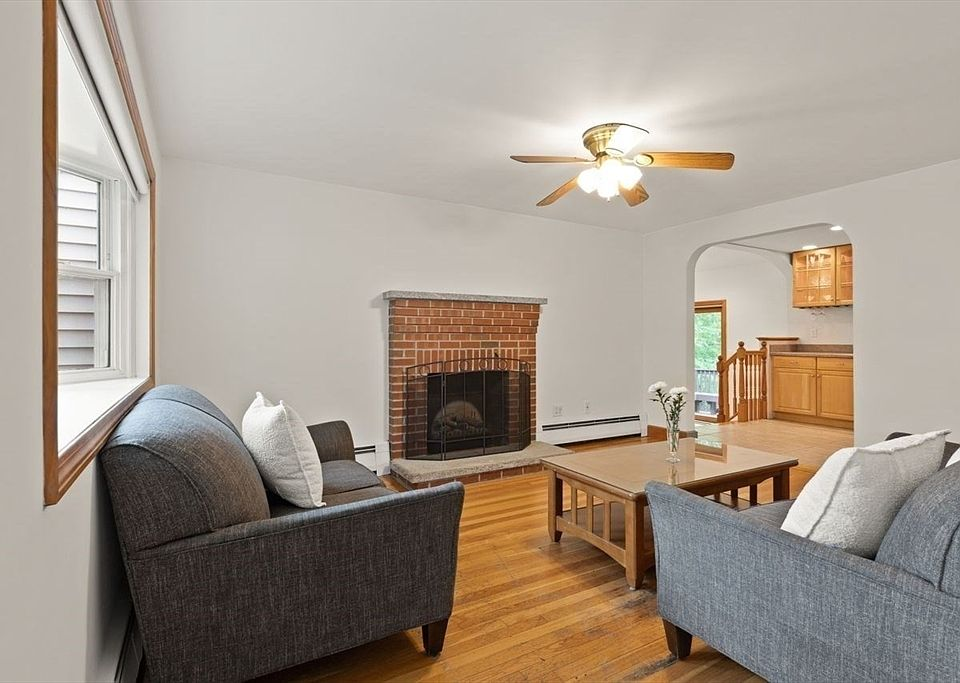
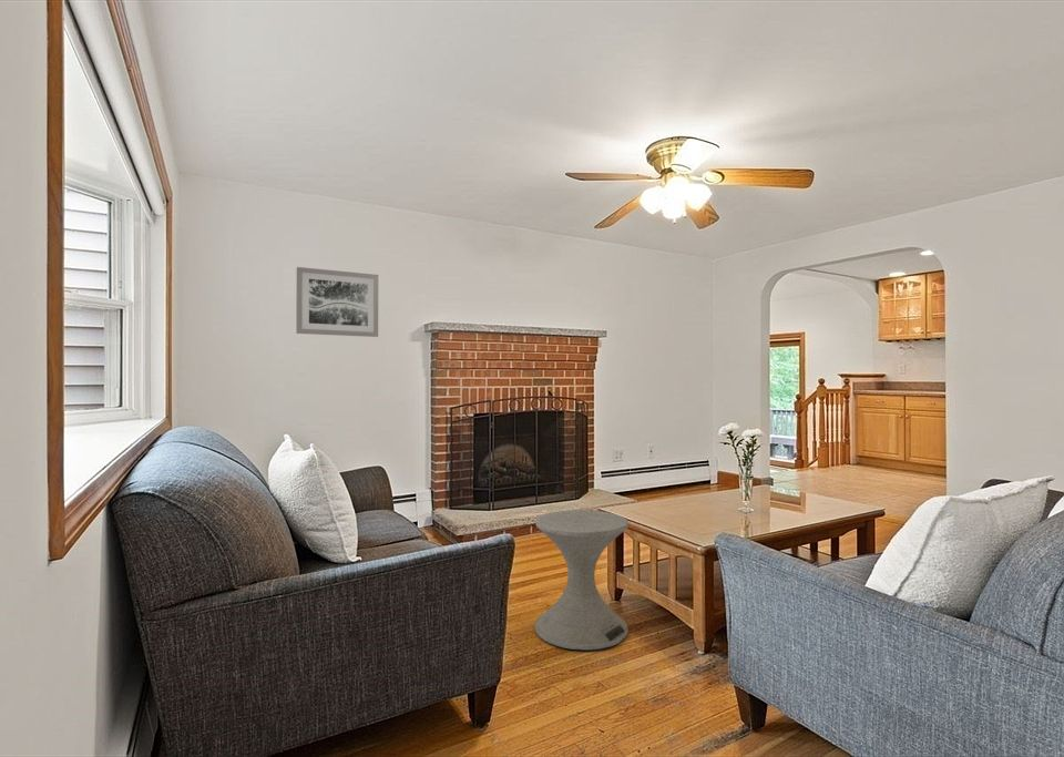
+ wall art [295,266,379,338]
+ side table [534,509,630,651]
